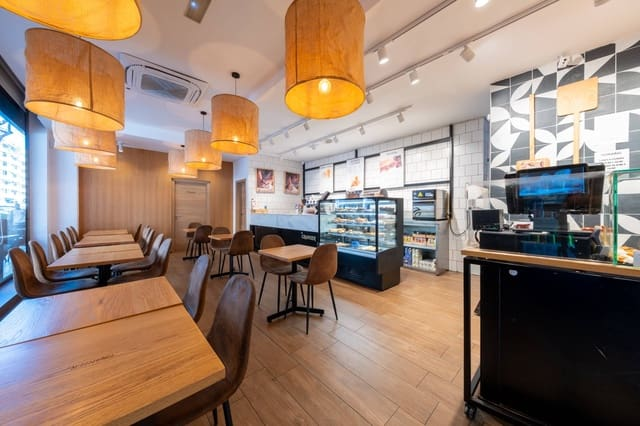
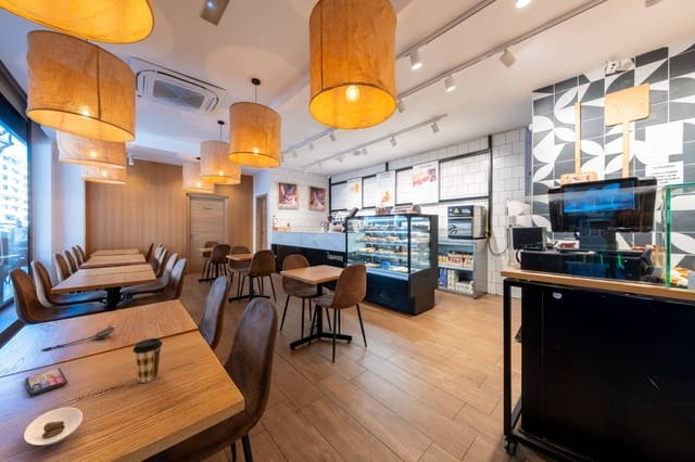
+ saucer [23,407,84,447]
+ coffee cup [131,337,164,384]
+ smartphone [24,367,68,397]
+ spoon [40,326,116,351]
